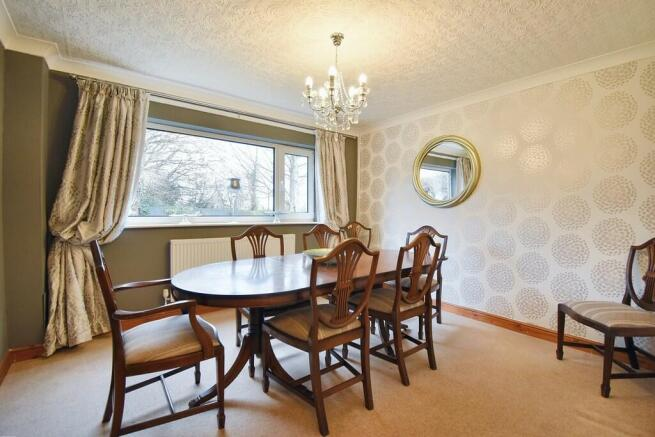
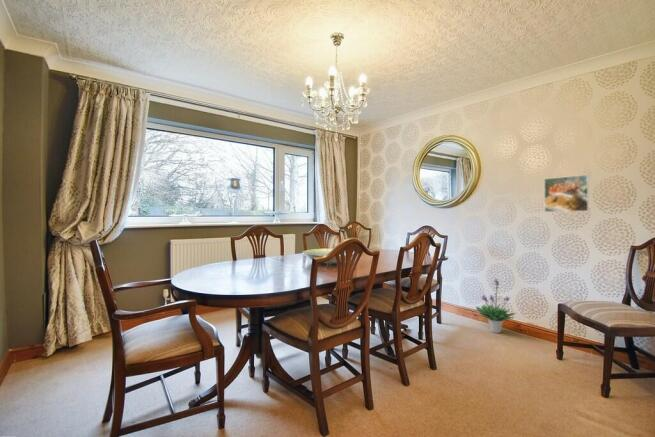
+ potted plant [475,277,517,334]
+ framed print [543,174,590,213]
